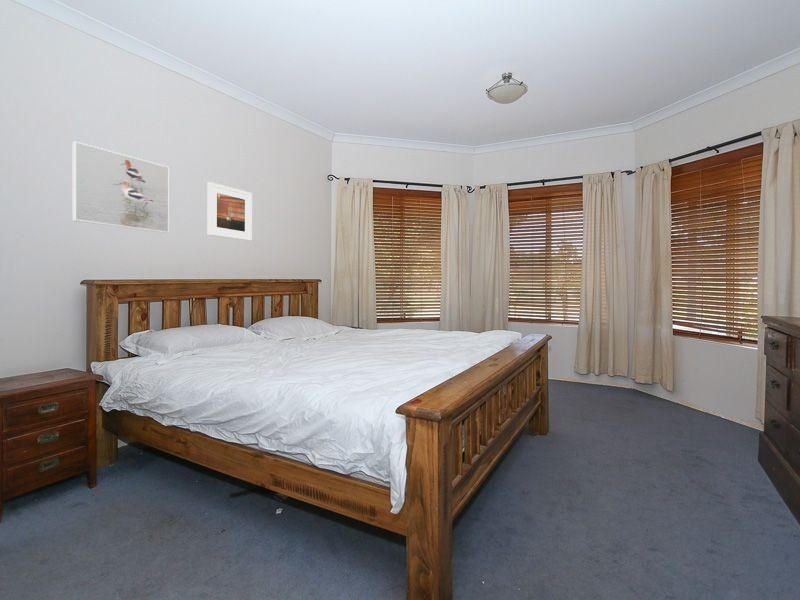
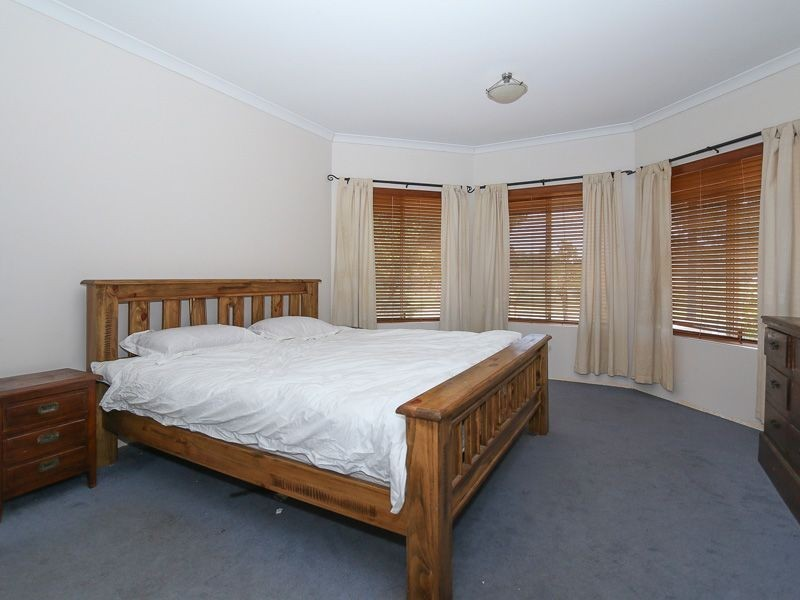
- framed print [72,141,170,234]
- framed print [207,181,253,242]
